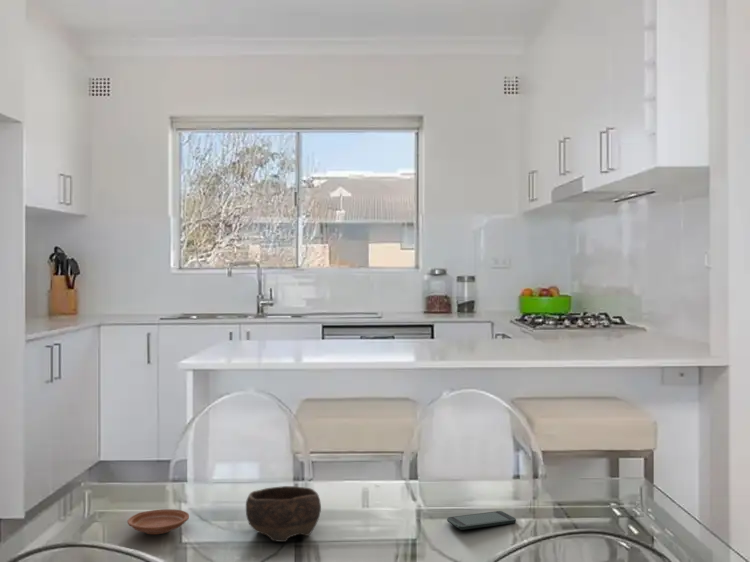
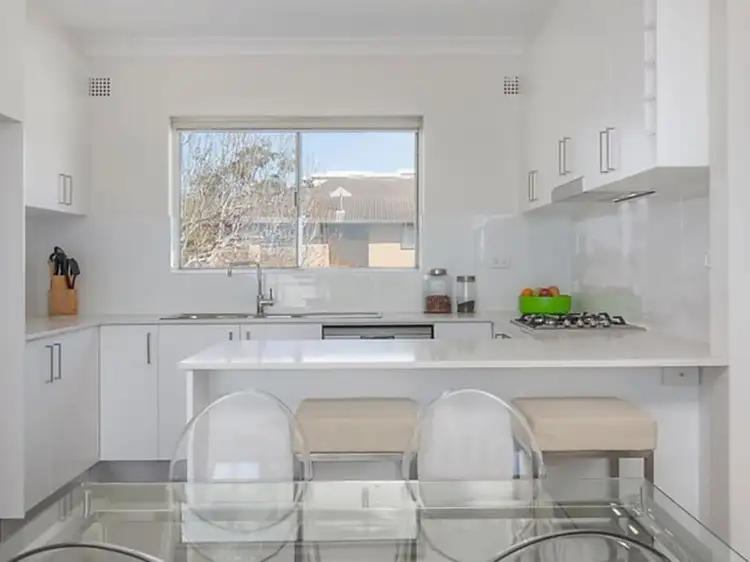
- smartphone [446,510,517,531]
- plate [127,508,190,535]
- bowl [245,485,322,543]
